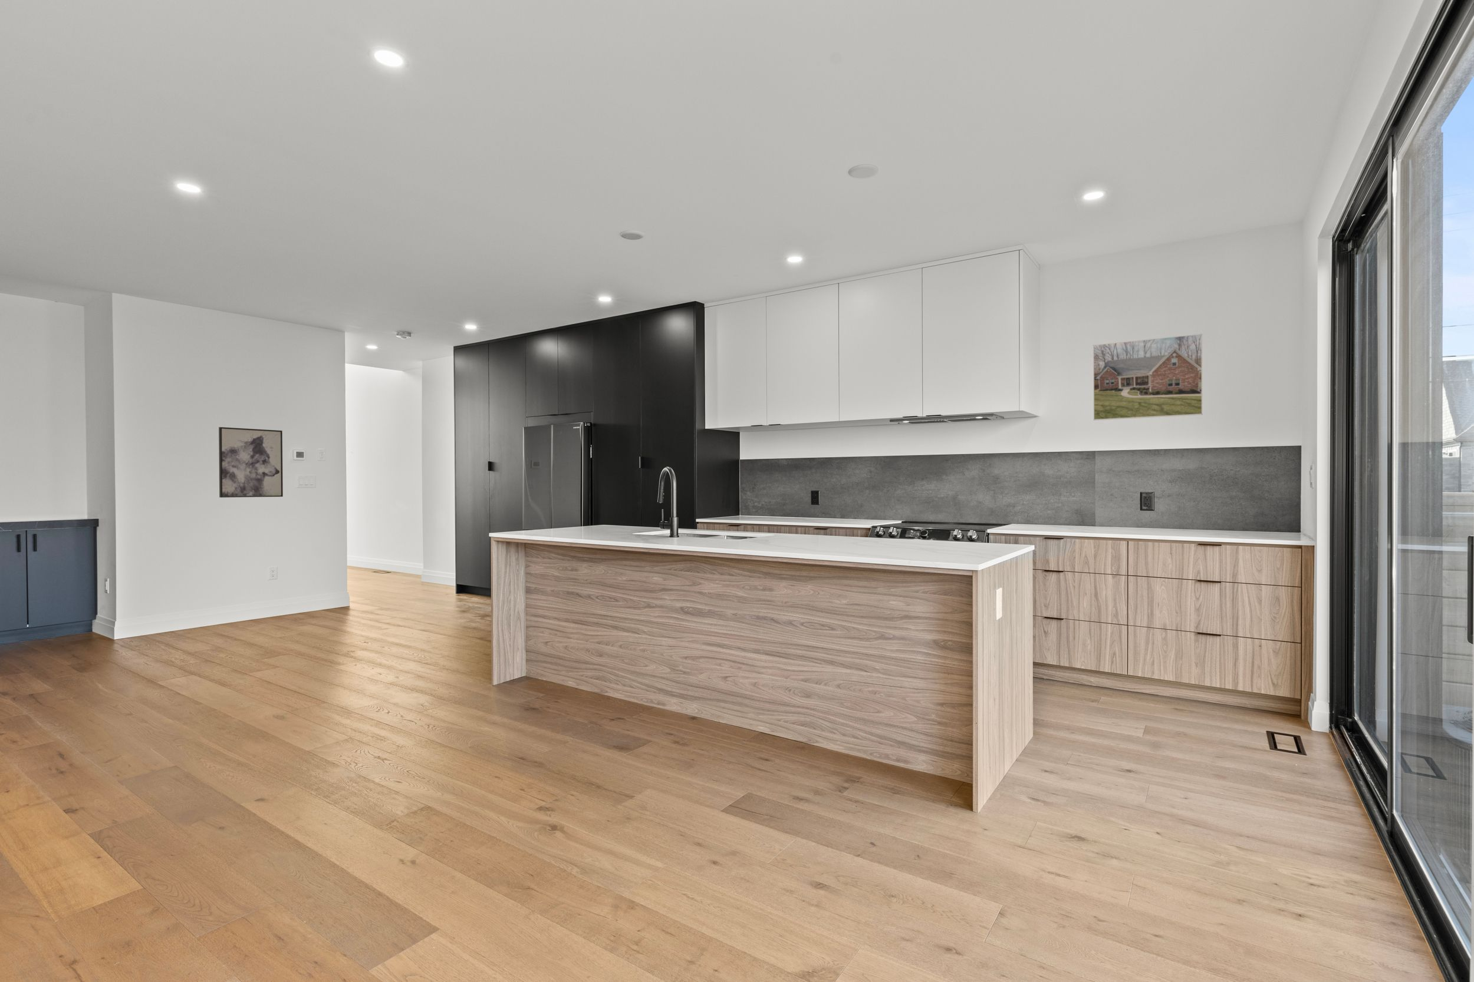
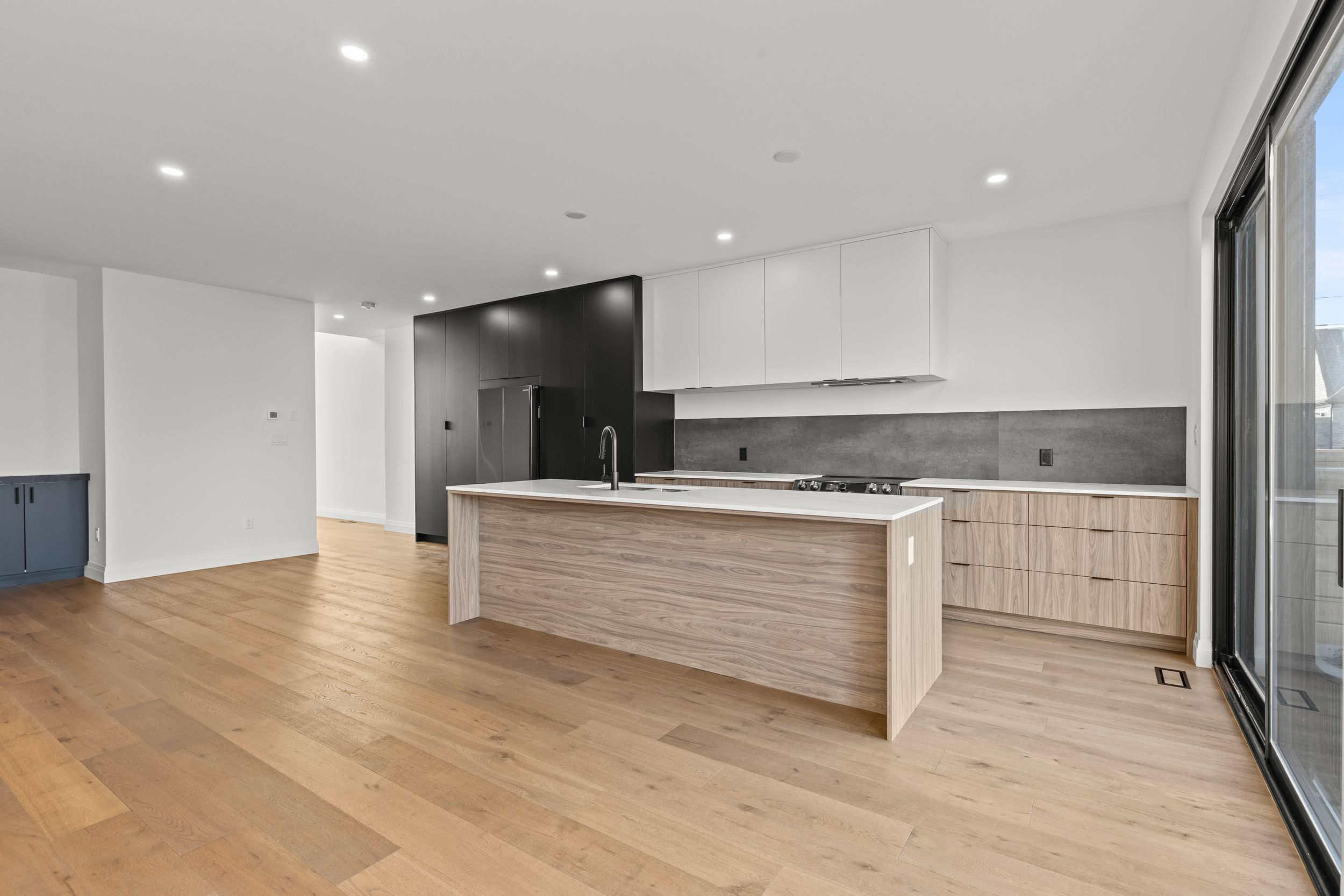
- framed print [1092,333,1203,421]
- wall art [218,426,284,499]
